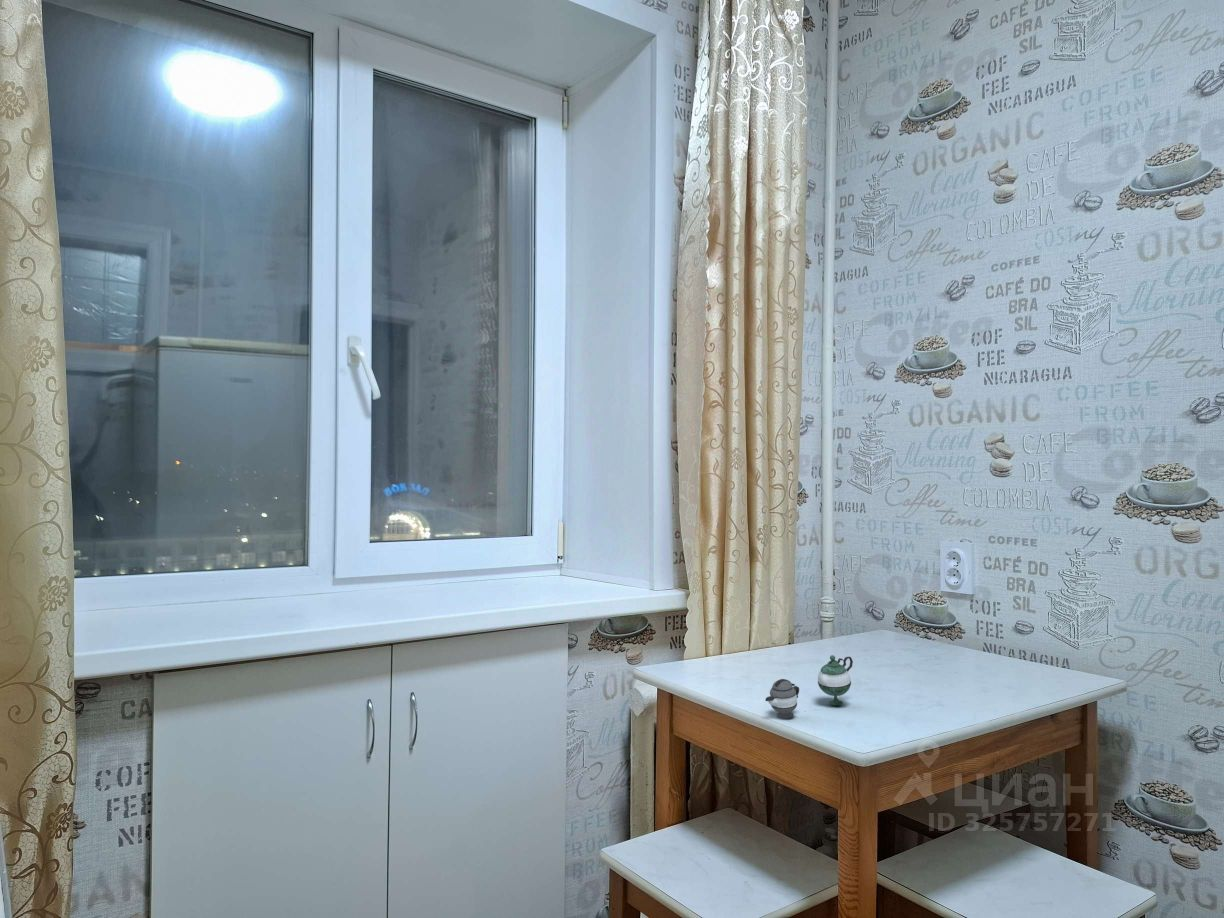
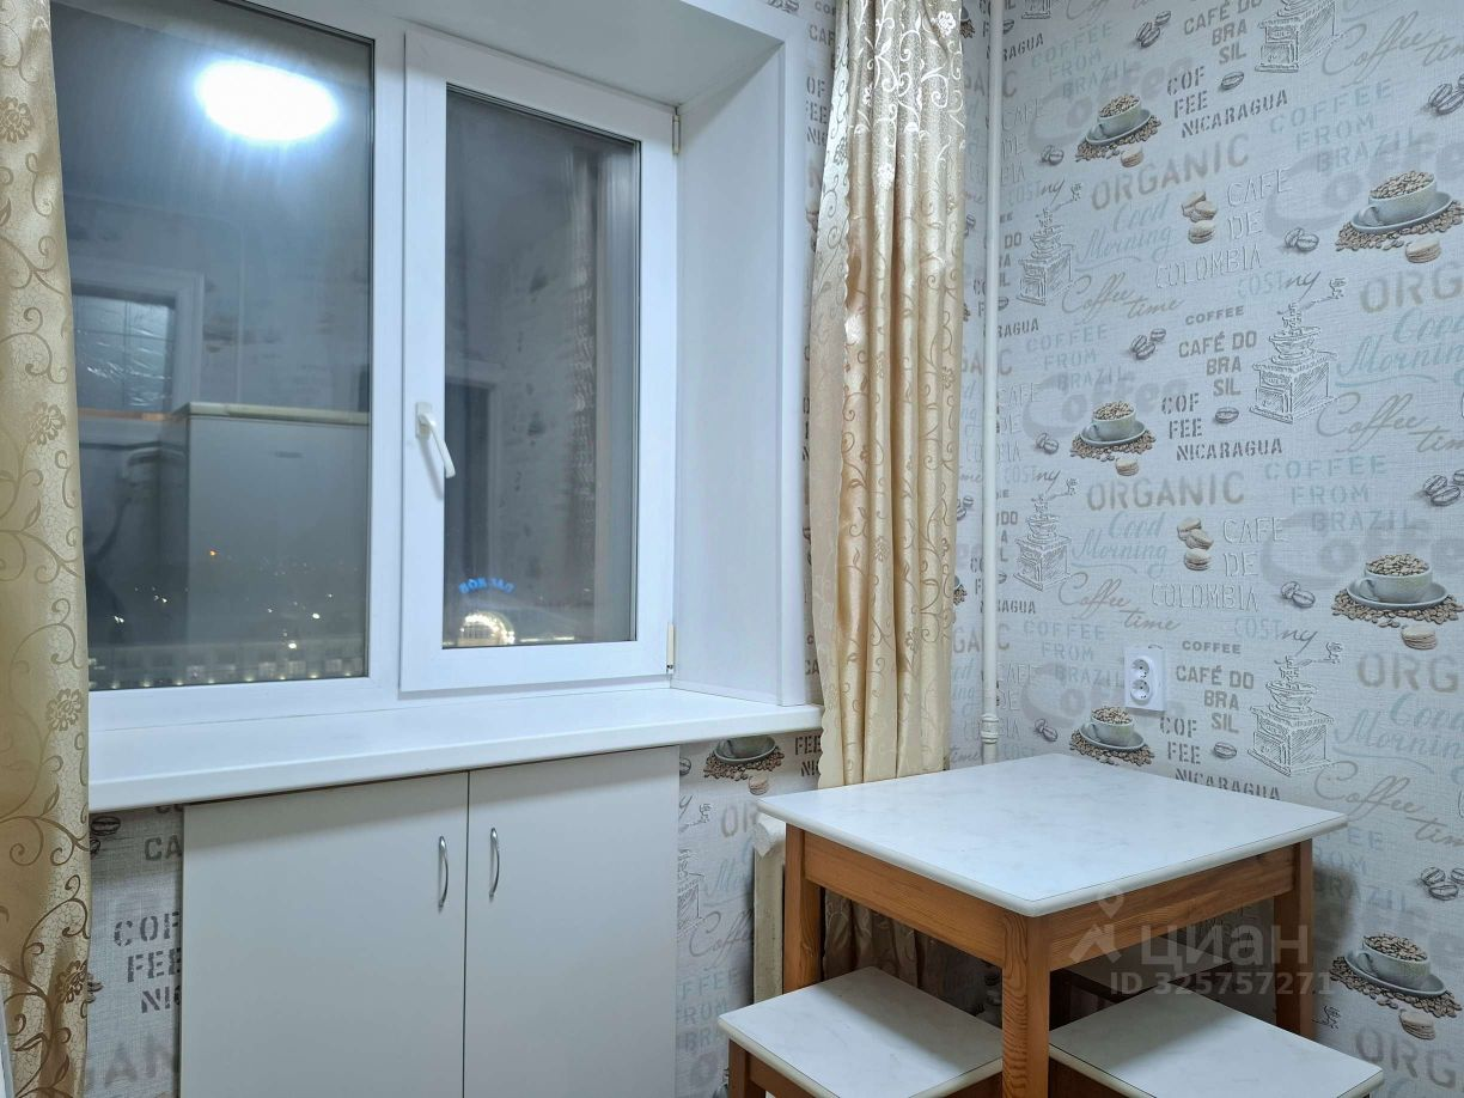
- teapot [765,654,854,719]
